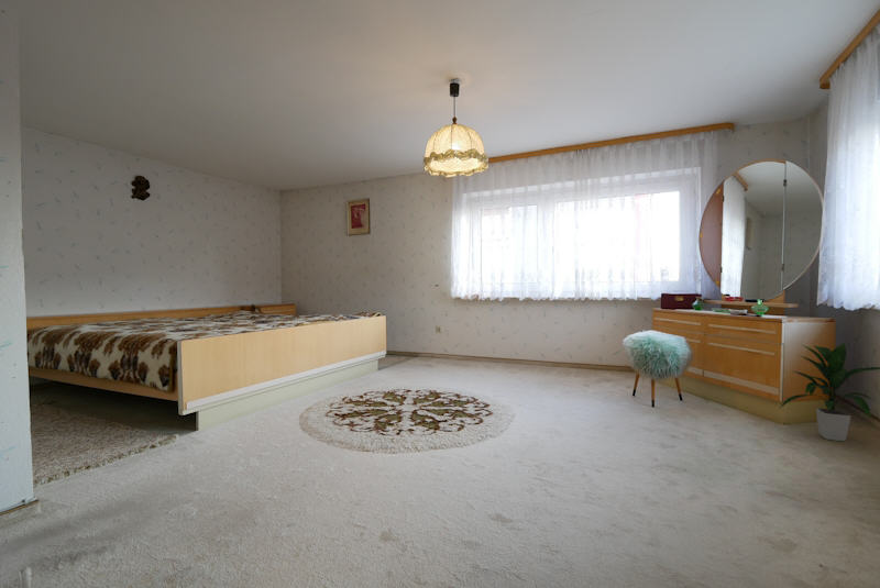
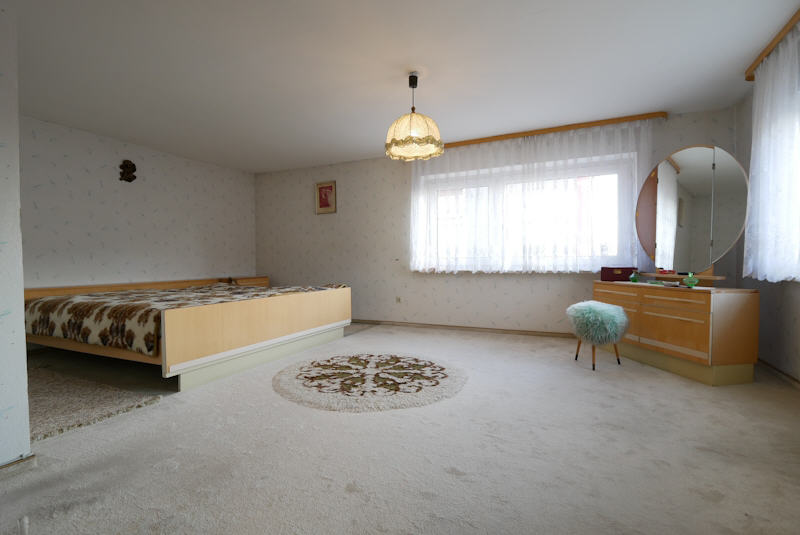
- indoor plant [779,341,880,442]
